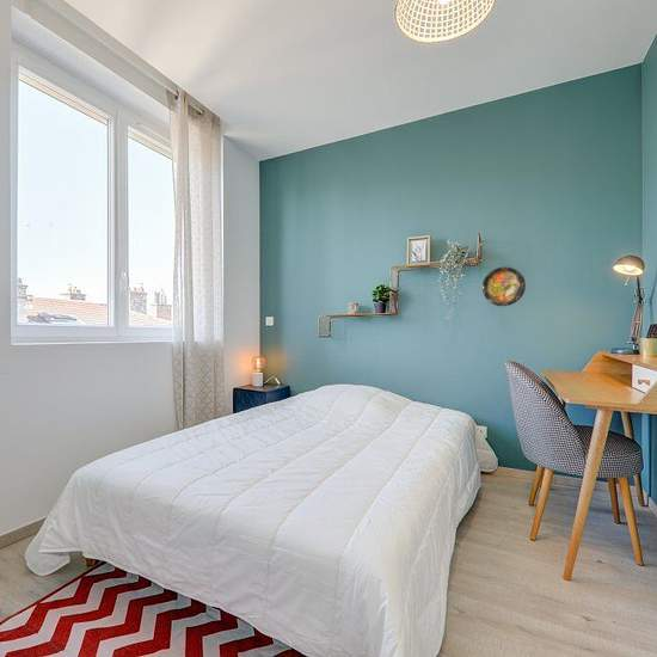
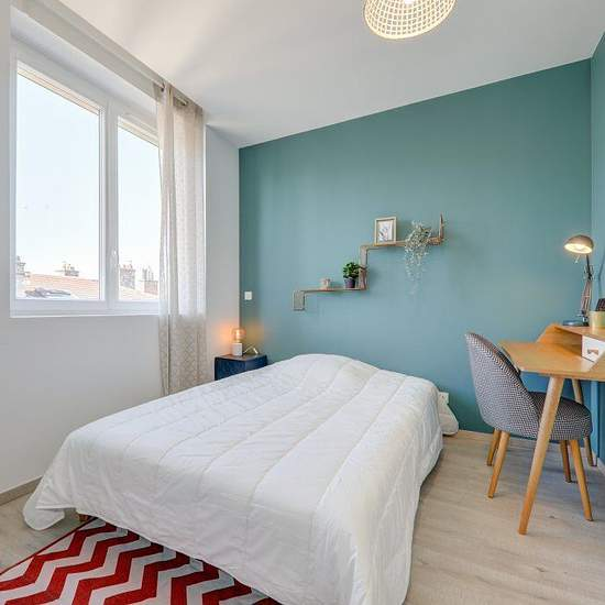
- decorative plate [481,266,527,307]
